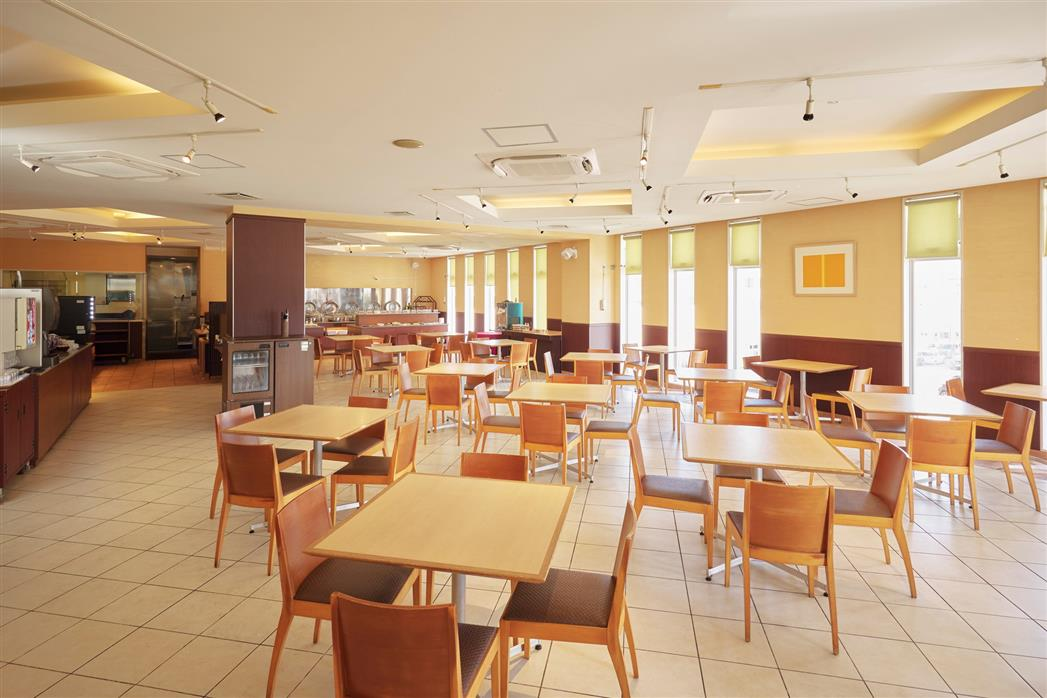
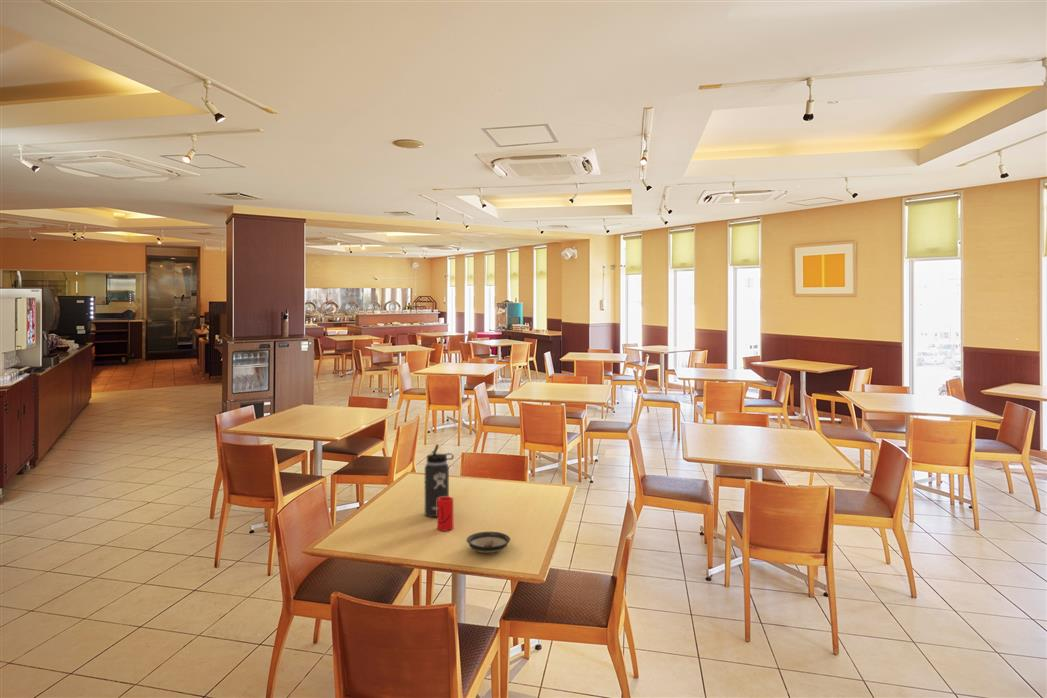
+ thermos bottle [424,443,455,518]
+ cup [436,496,454,532]
+ saucer [466,531,511,554]
